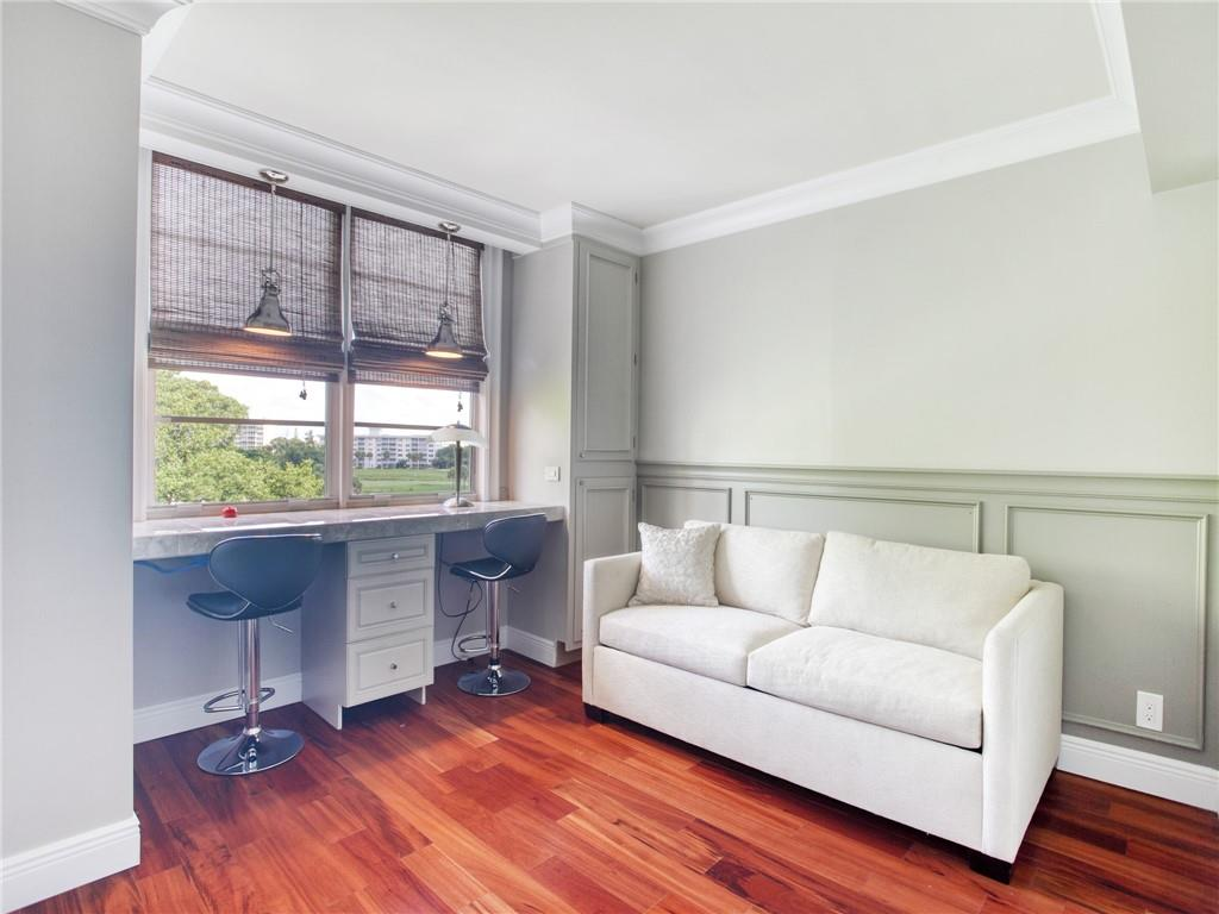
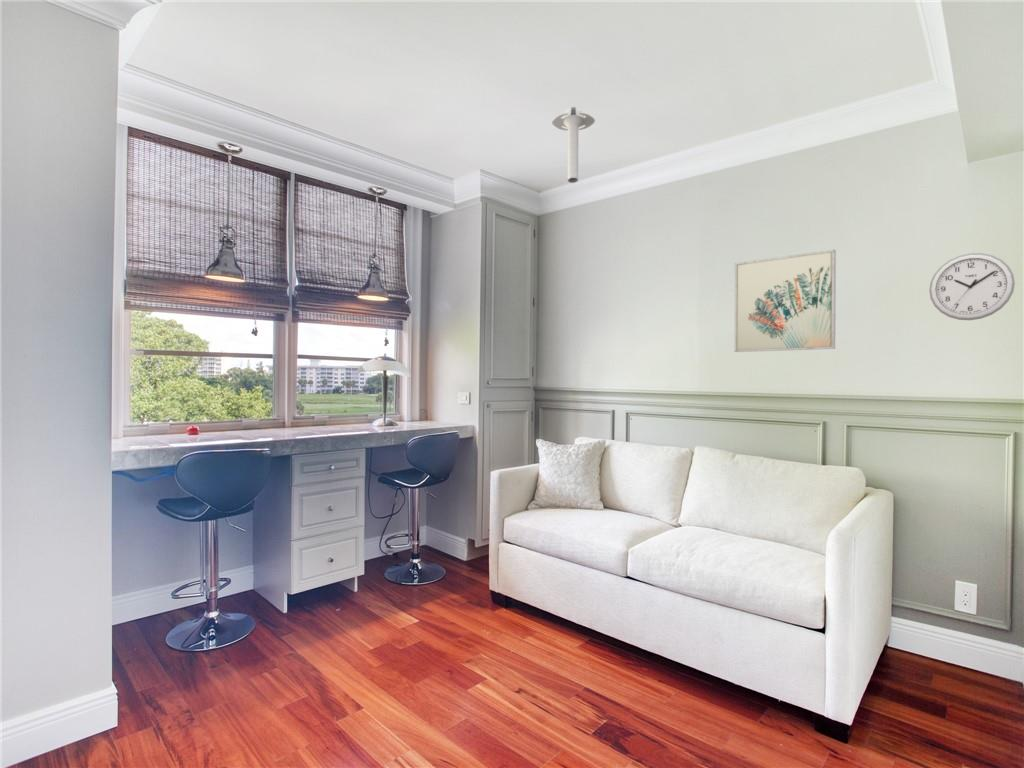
+ wall art [733,249,837,353]
+ ceiling light [551,106,596,184]
+ wall clock [928,252,1016,321]
